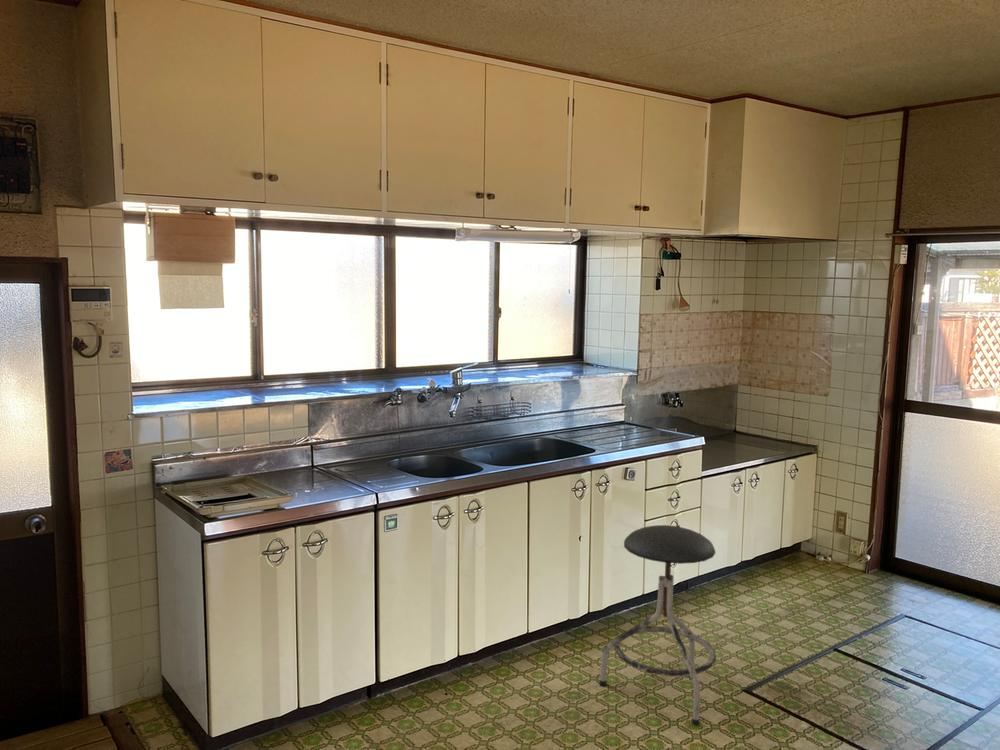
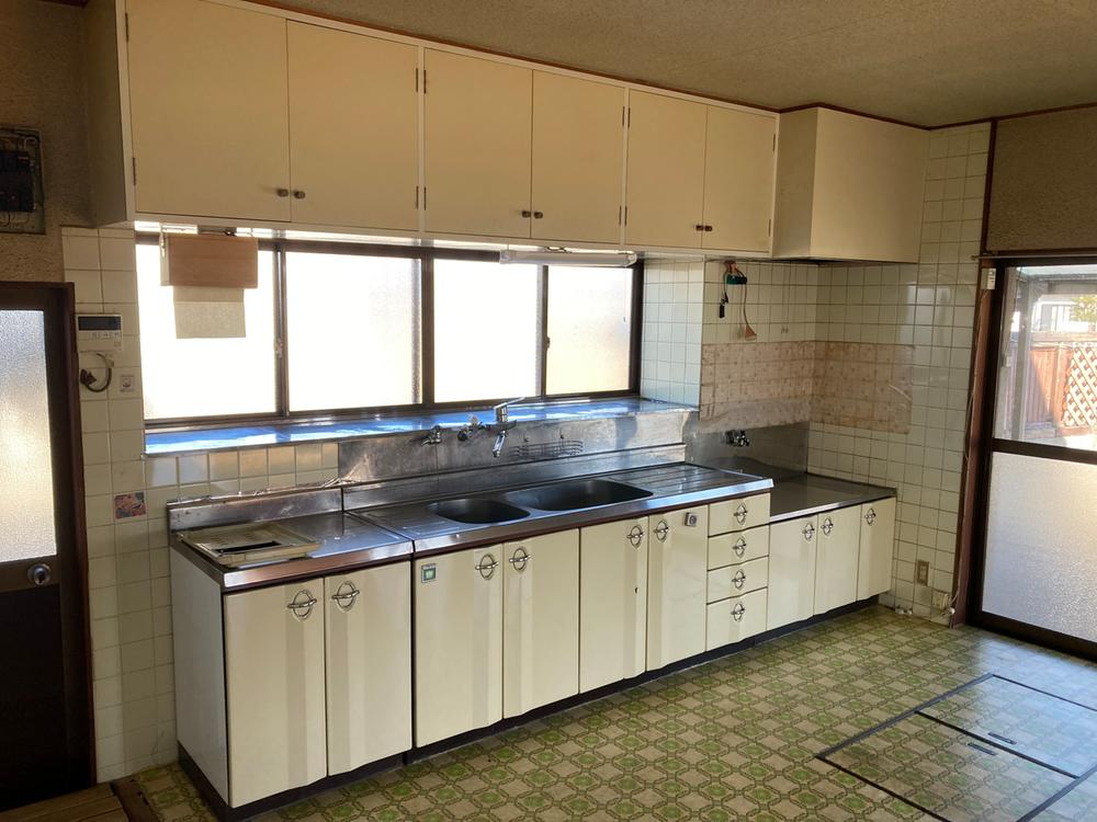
- stool [598,524,717,726]
